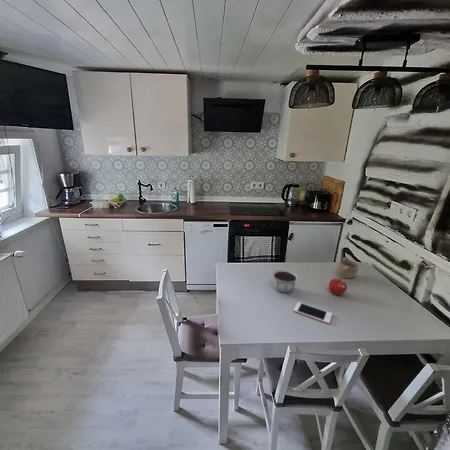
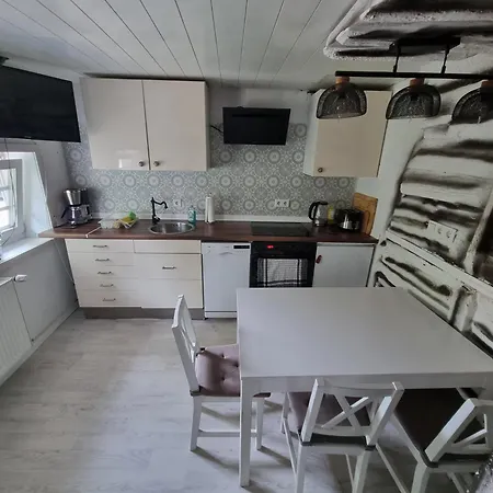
- fruit [328,278,348,296]
- cup [337,258,360,281]
- cell phone [293,301,333,325]
- bowl [272,268,299,293]
